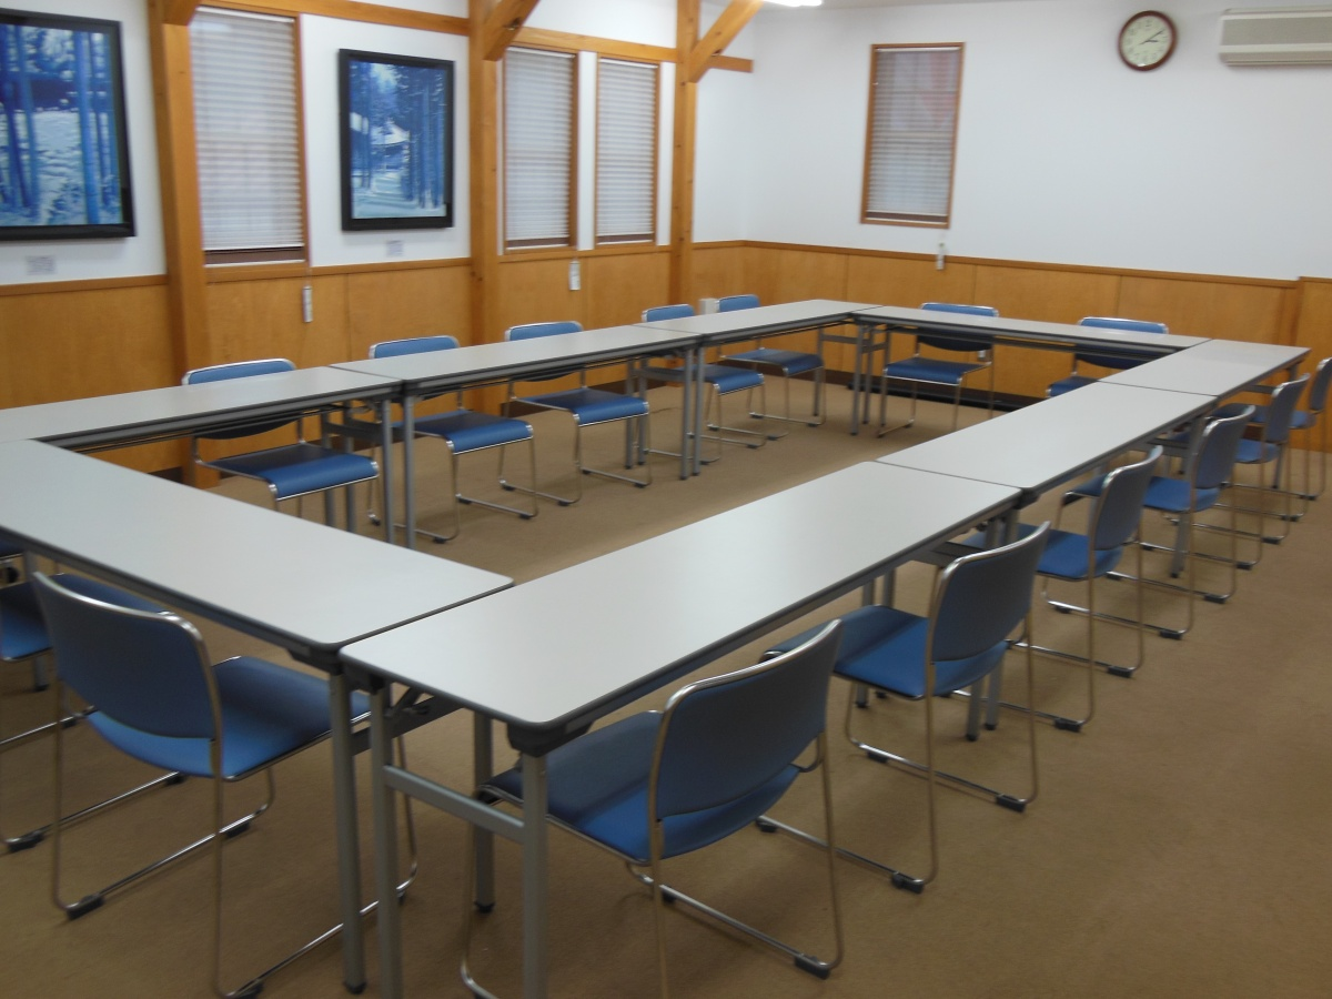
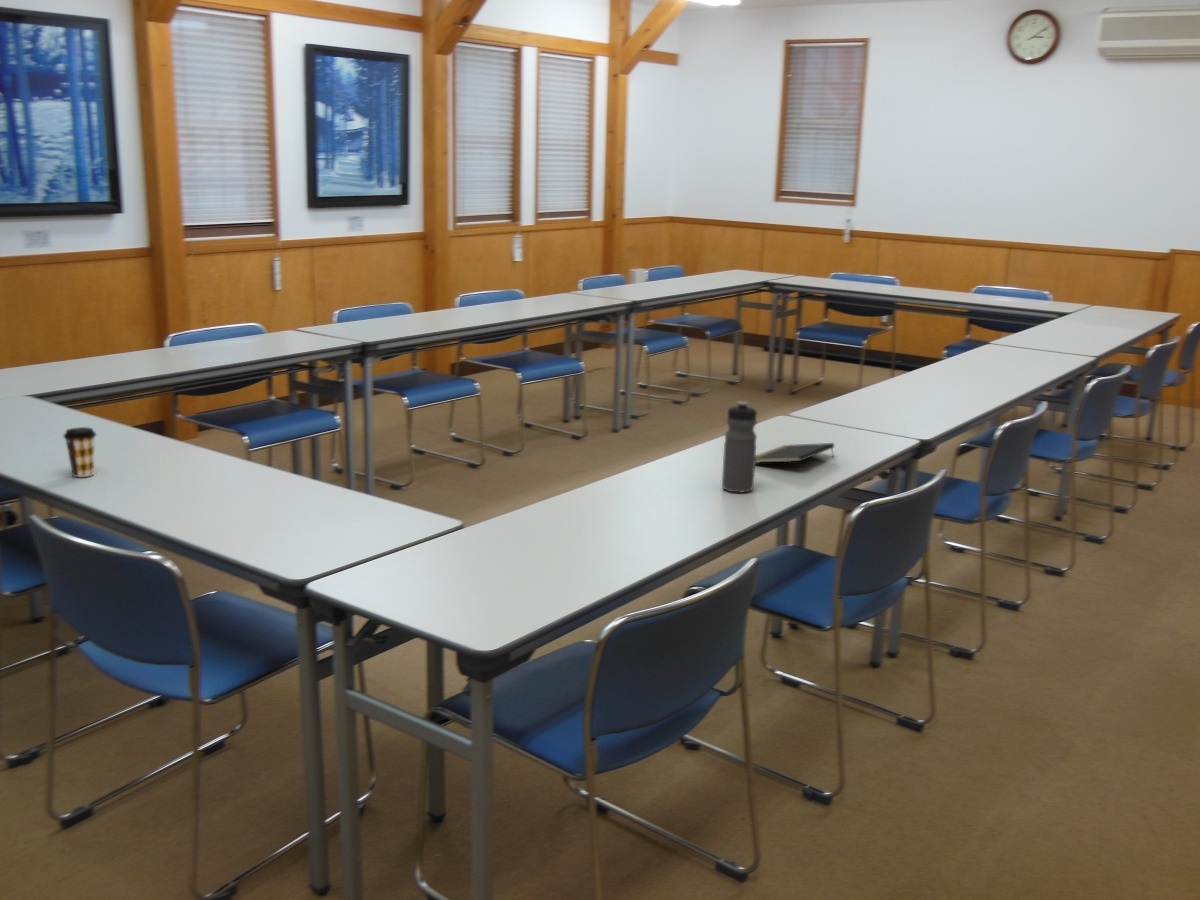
+ notepad [755,442,835,464]
+ water bottle [721,400,758,494]
+ coffee cup [62,426,97,478]
